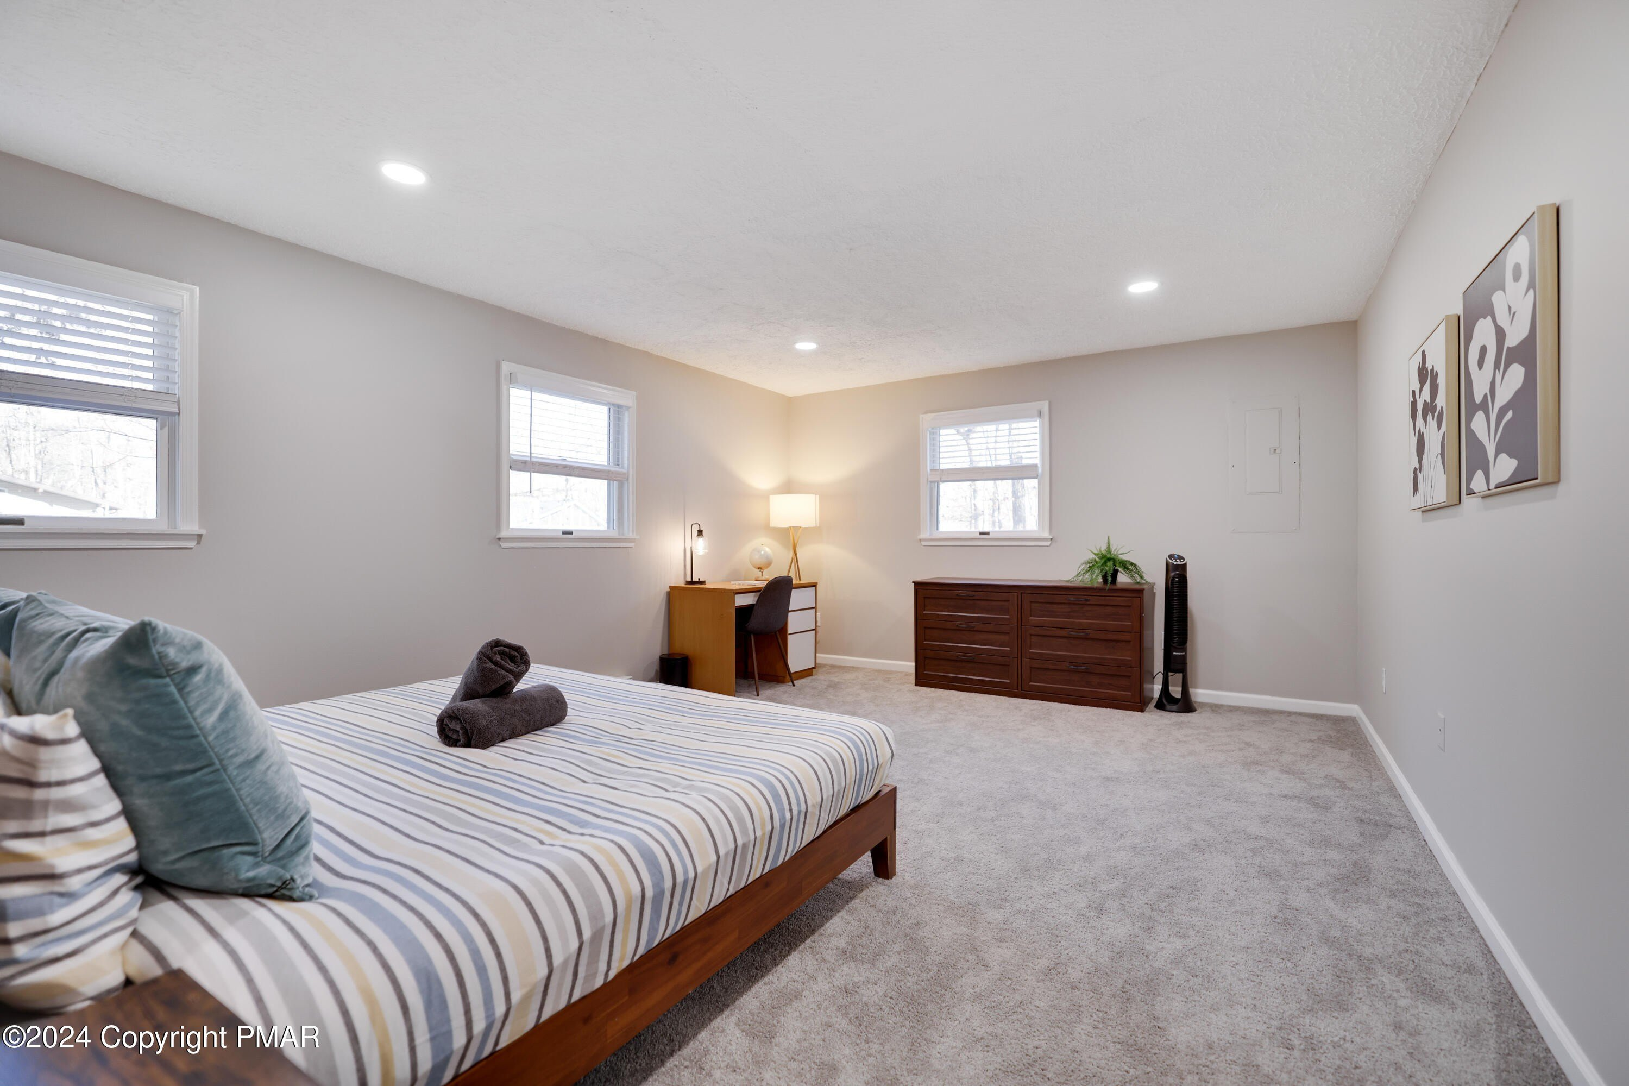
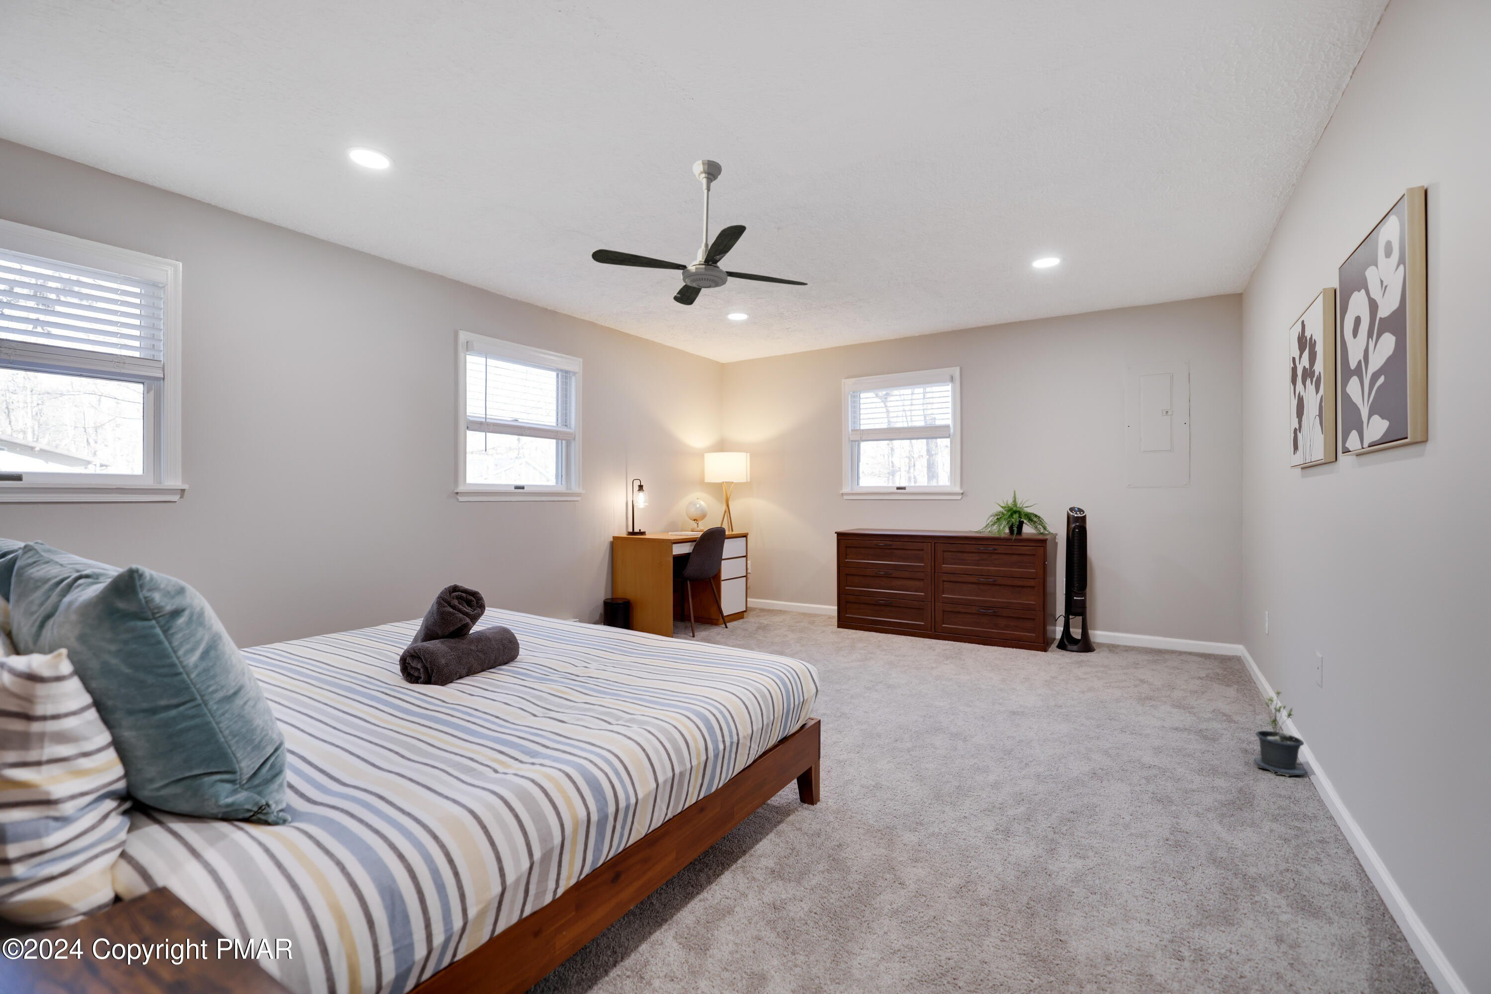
+ ceiling fan [591,159,809,306]
+ potted plant [1254,690,1309,778]
